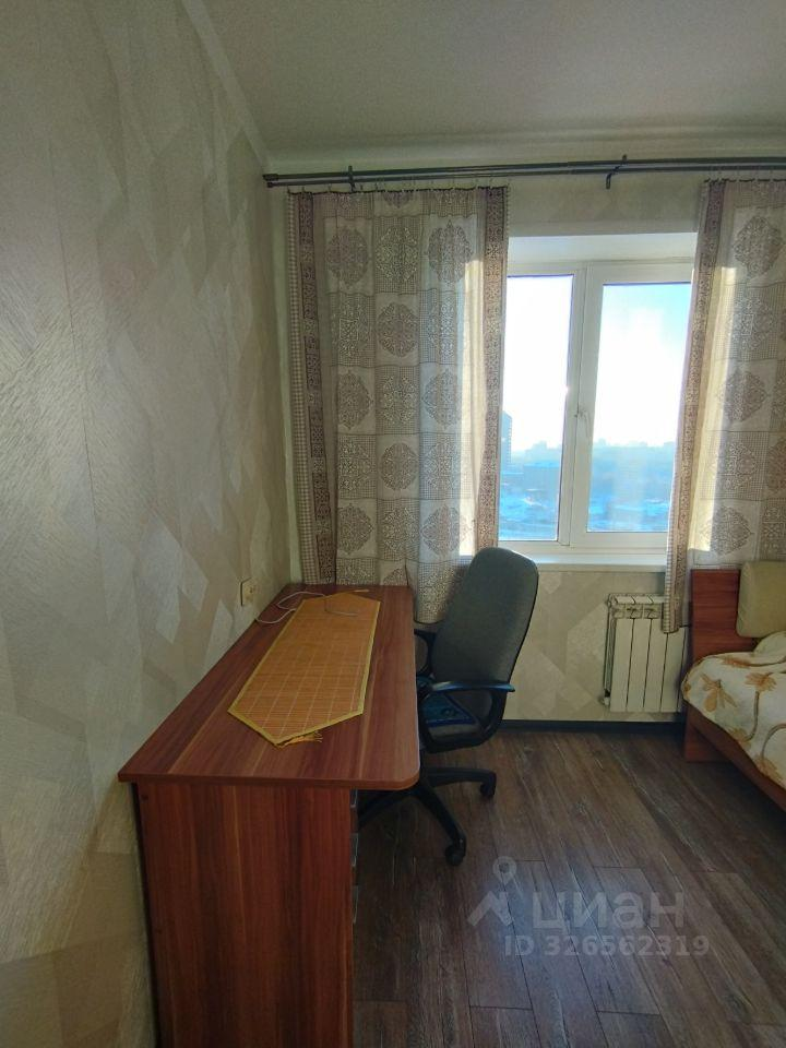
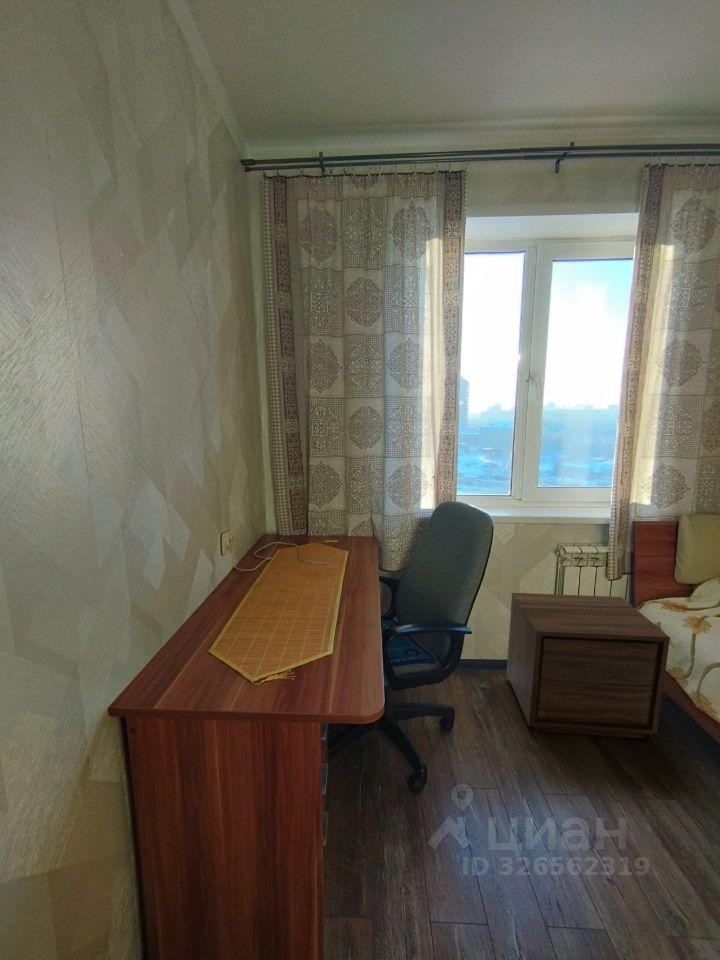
+ nightstand [506,592,671,739]
